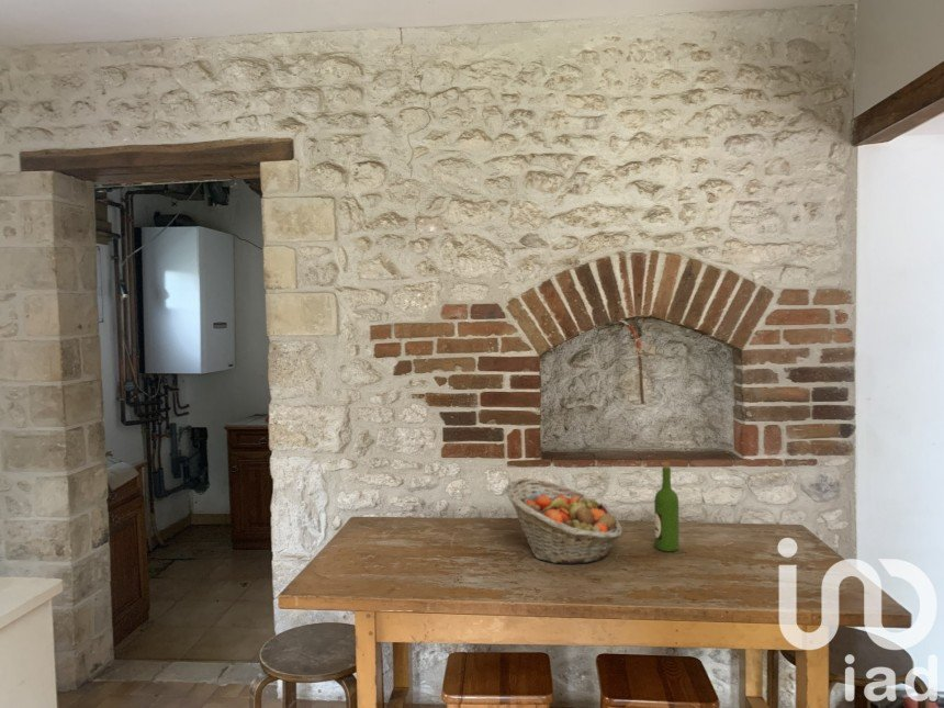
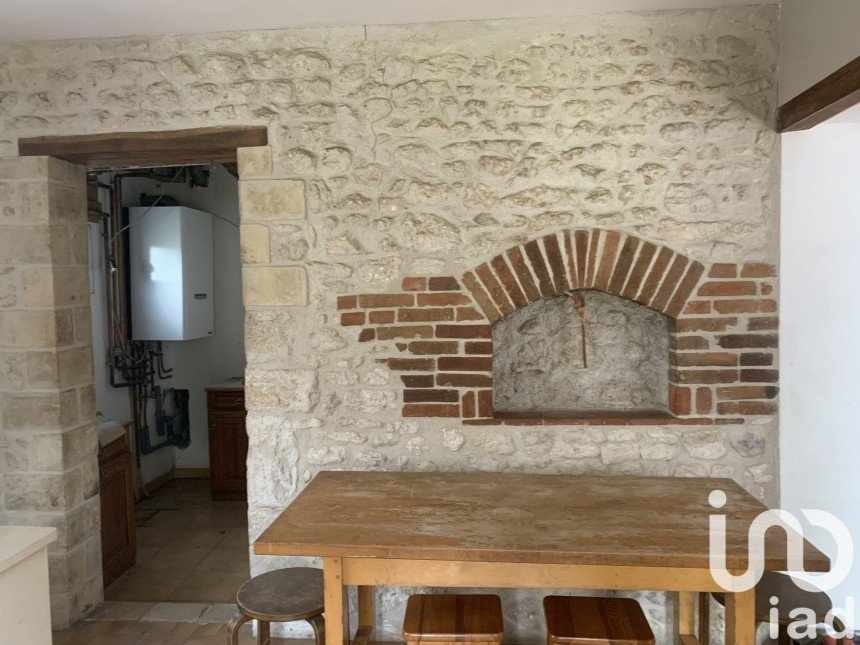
- fruit basket [505,477,623,565]
- wine bottle [653,461,679,552]
